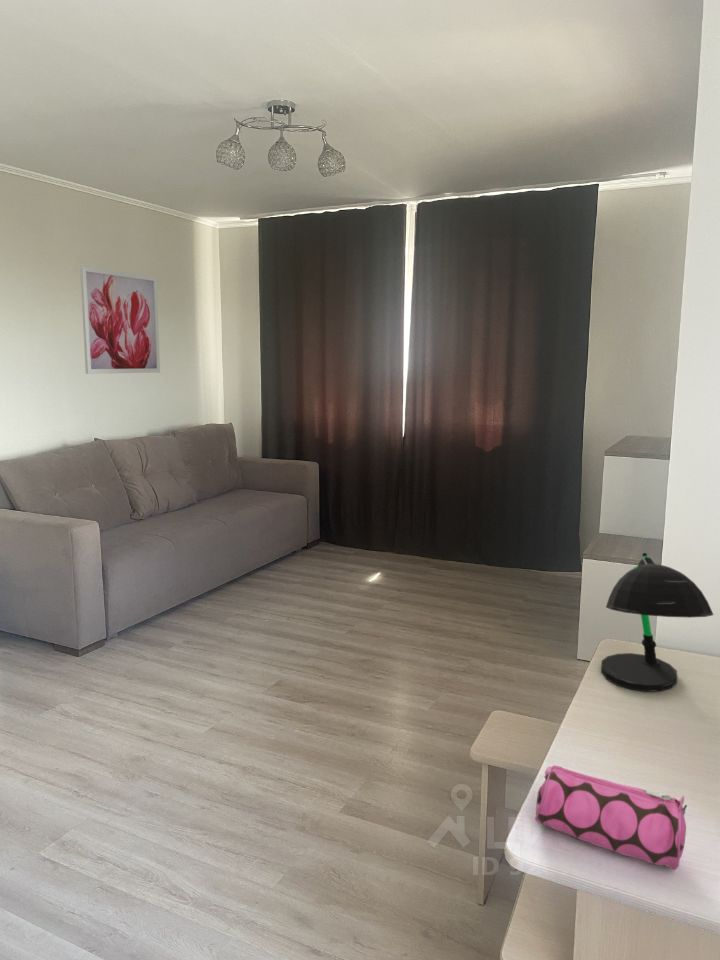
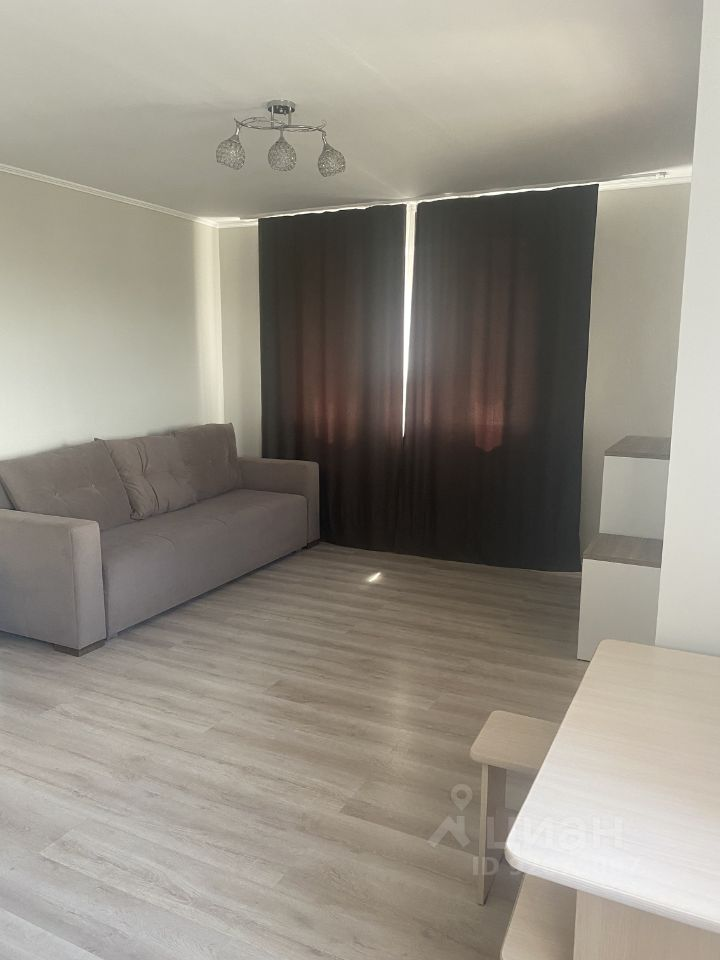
- wall art [79,265,161,375]
- desk lamp [600,552,714,693]
- pencil case [534,764,688,870]
